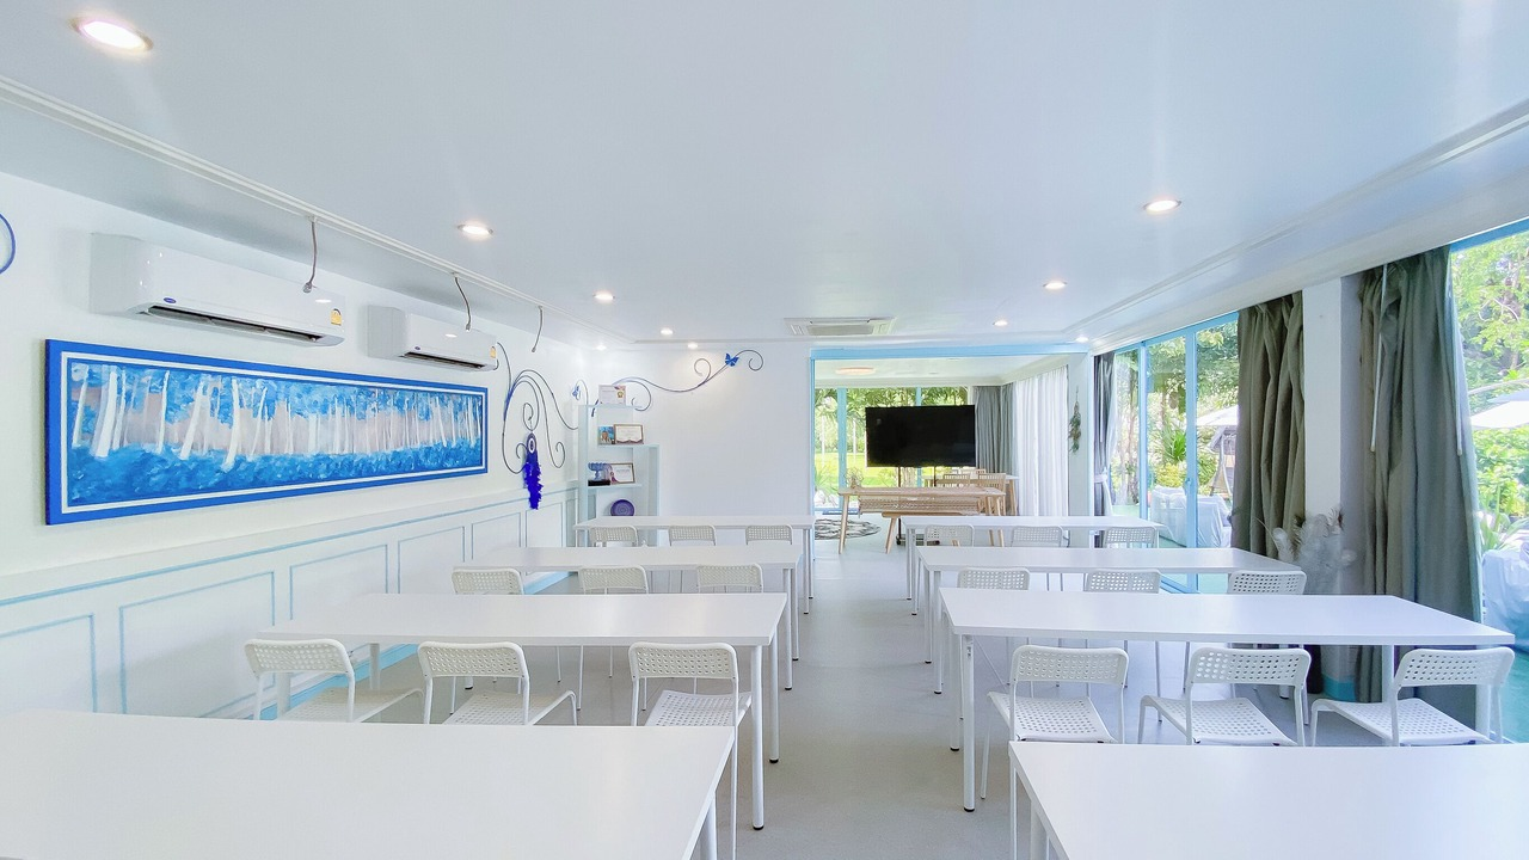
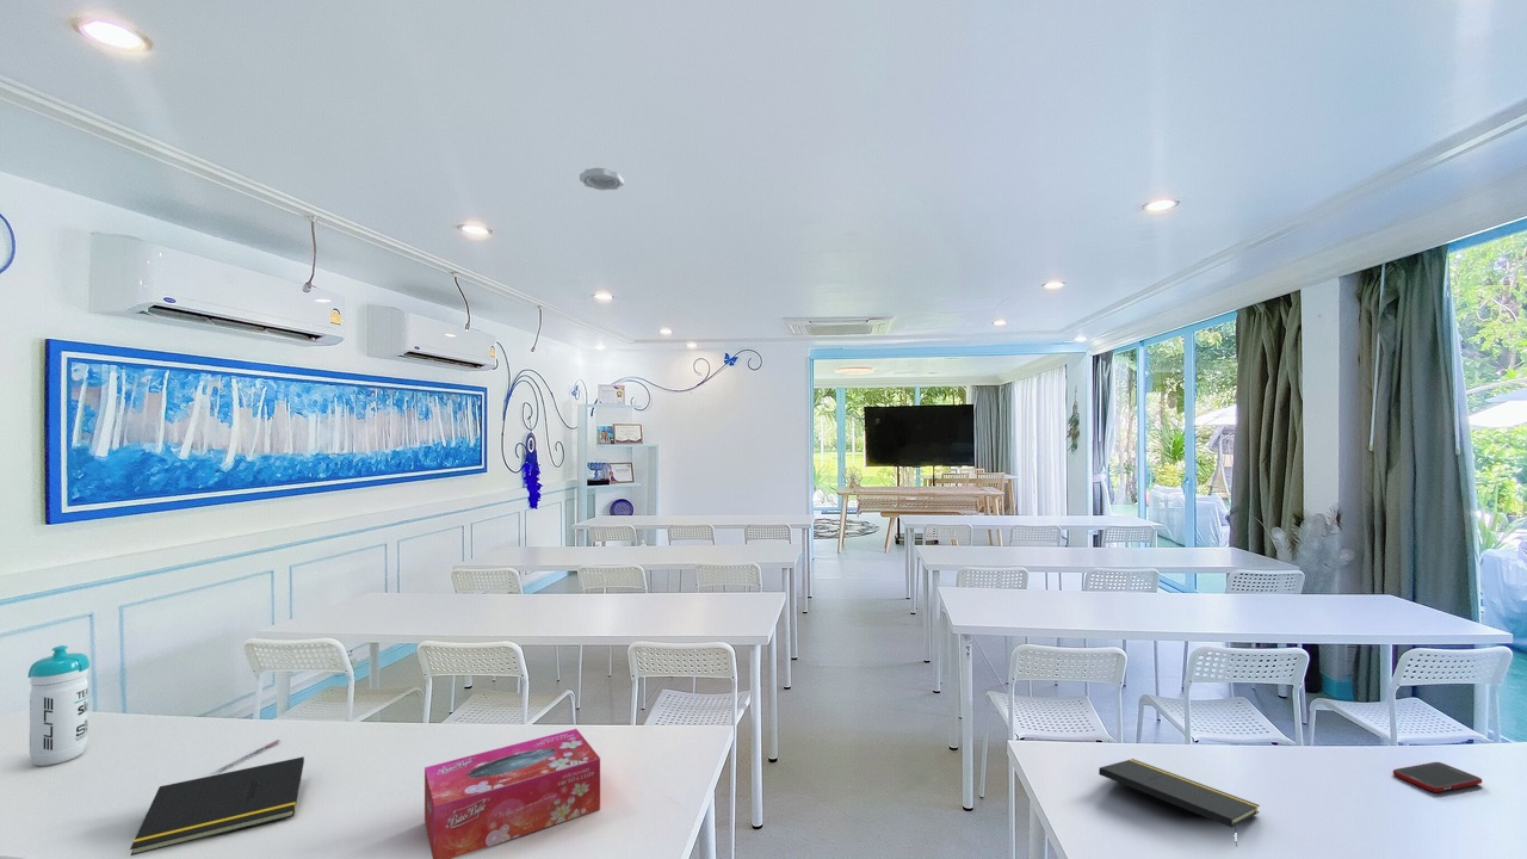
+ pen [216,739,282,773]
+ notepad [129,755,305,857]
+ water bottle [27,644,91,767]
+ notepad [1098,758,1260,847]
+ smoke detector [579,167,625,191]
+ tissue box [424,728,601,859]
+ cell phone [1392,761,1483,793]
